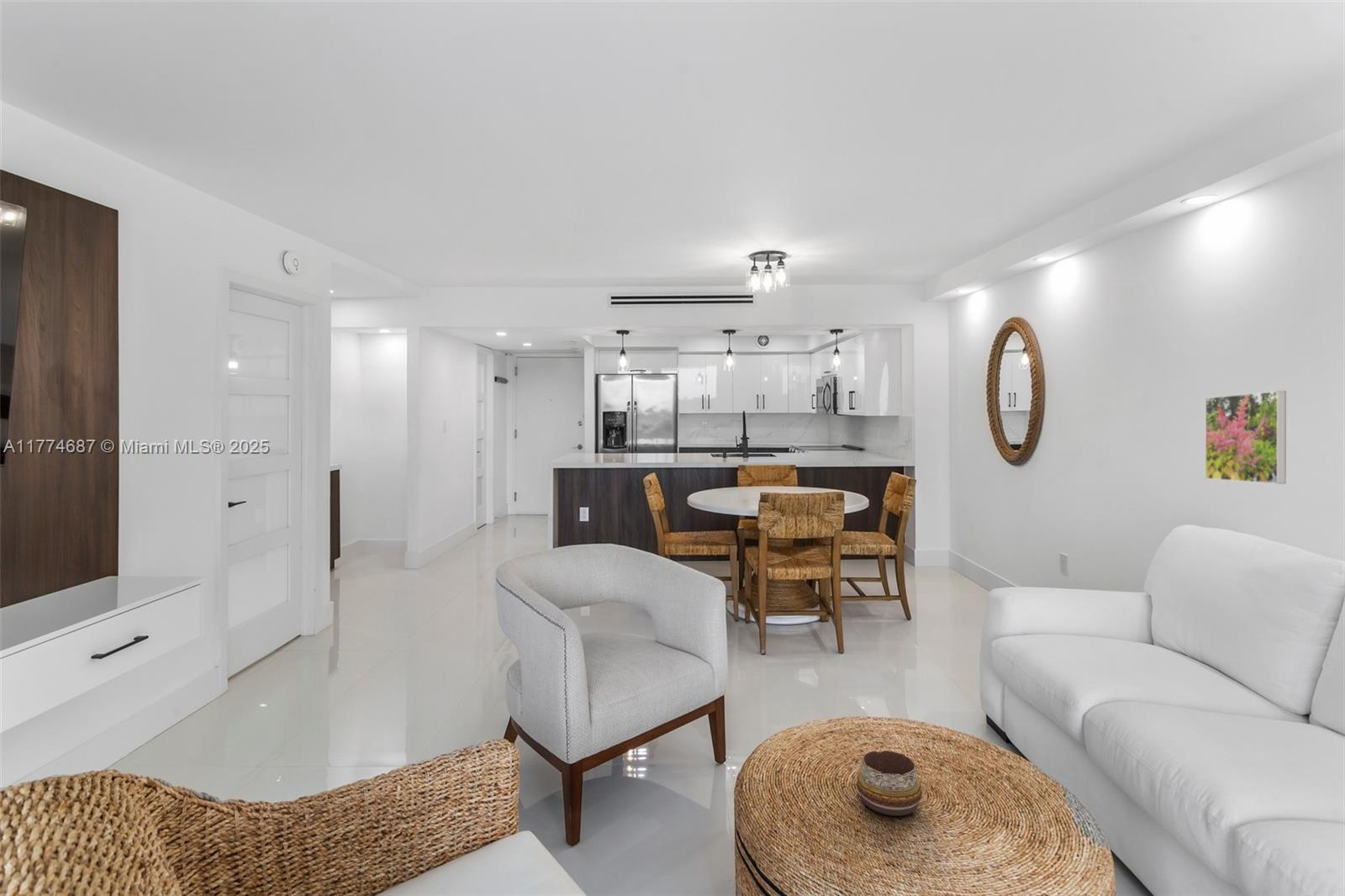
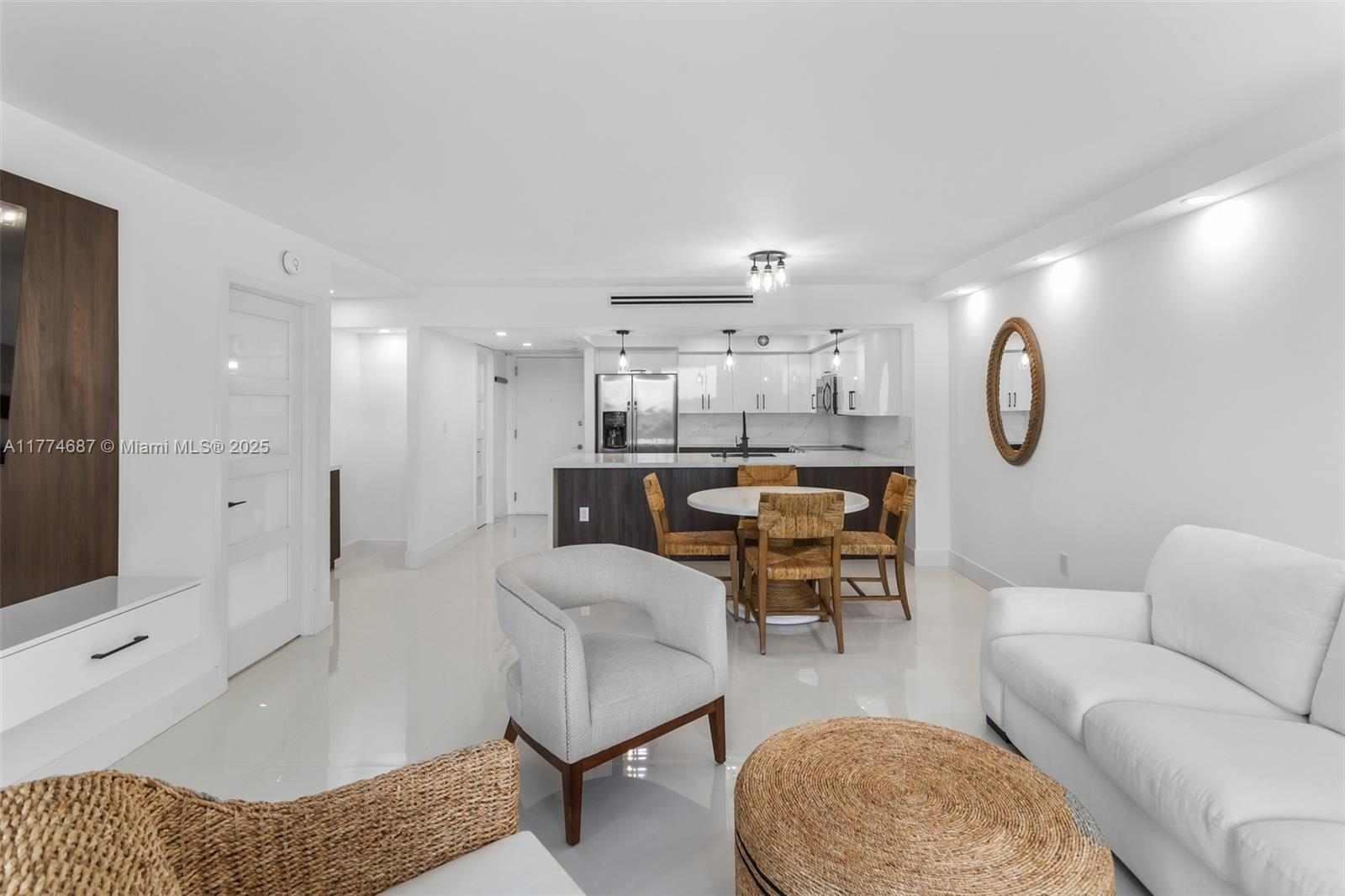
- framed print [1205,390,1287,485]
- decorative bowl [856,750,923,817]
